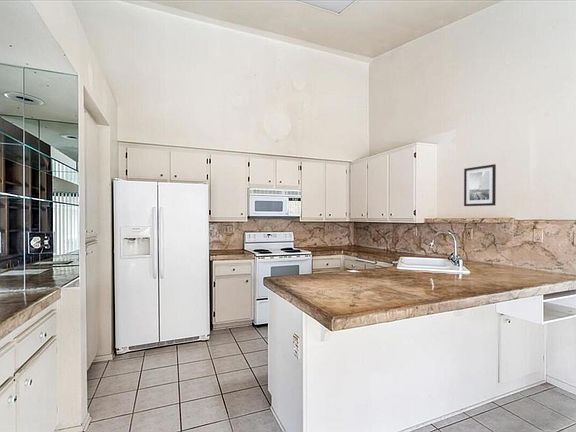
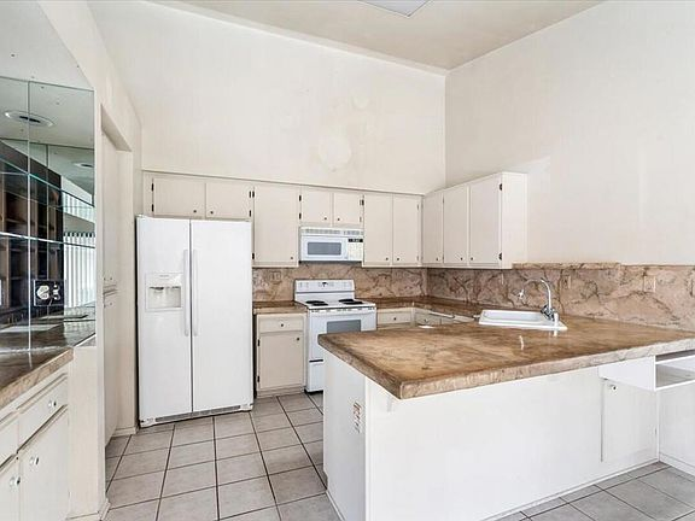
- wall art [463,163,497,207]
